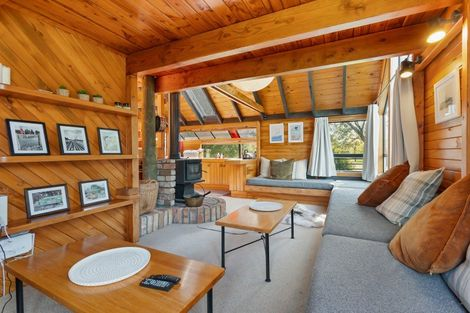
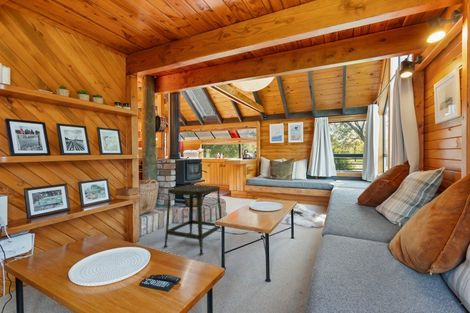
+ stool [163,184,223,255]
